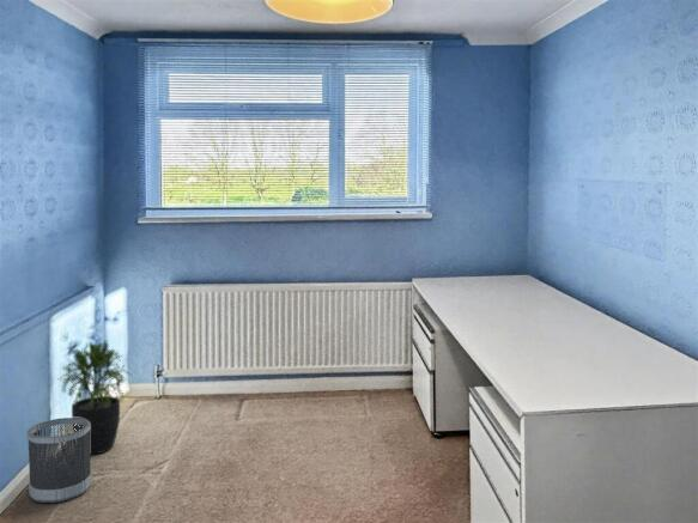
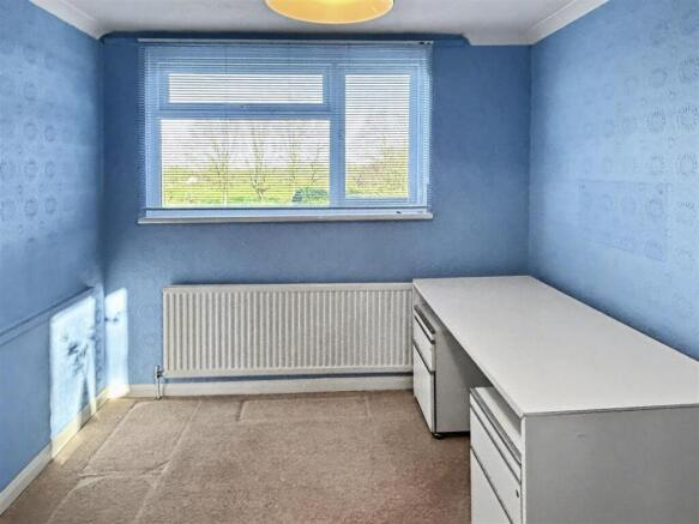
- wastebasket [26,416,93,504]
- potted plant [57,340,131,456]
